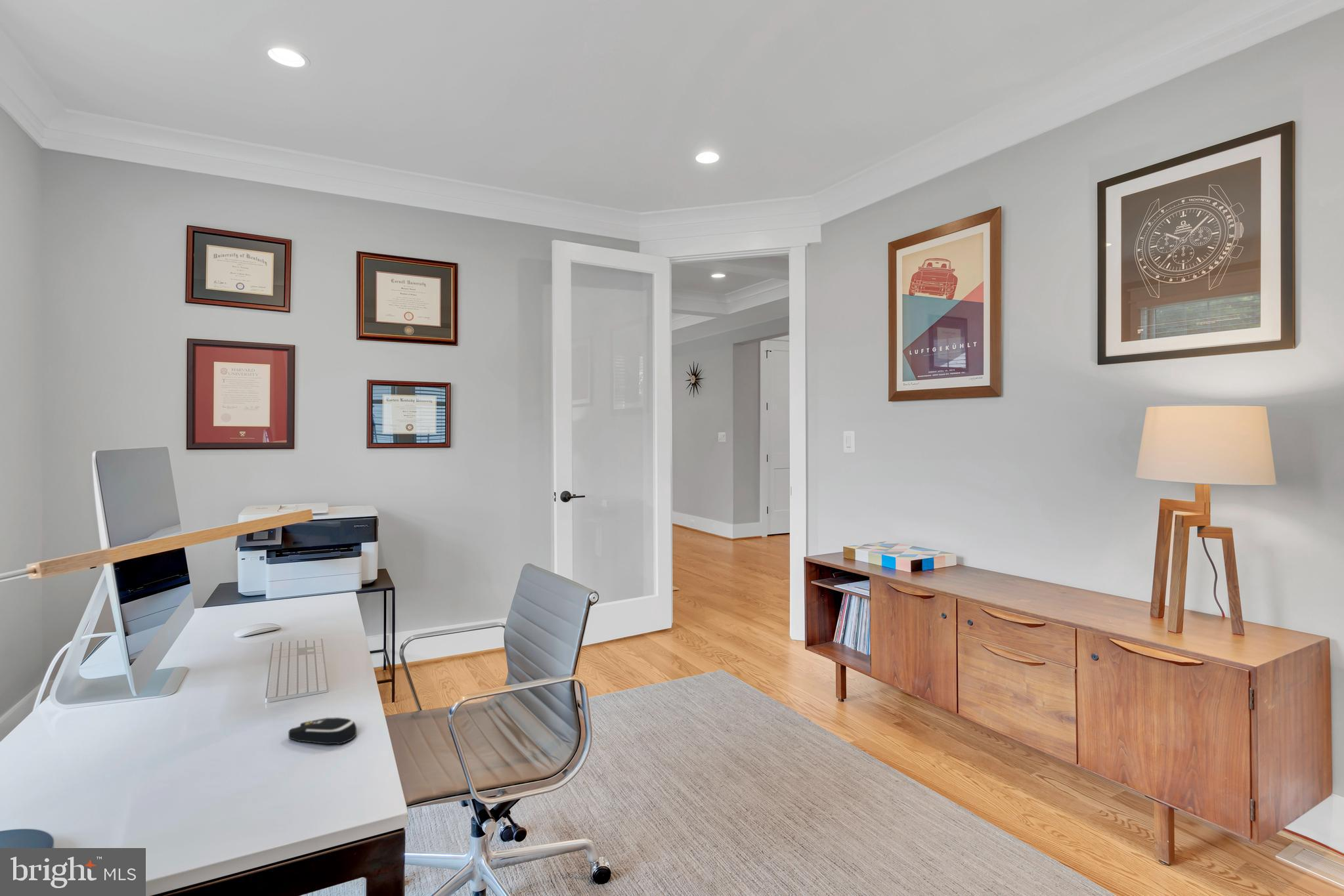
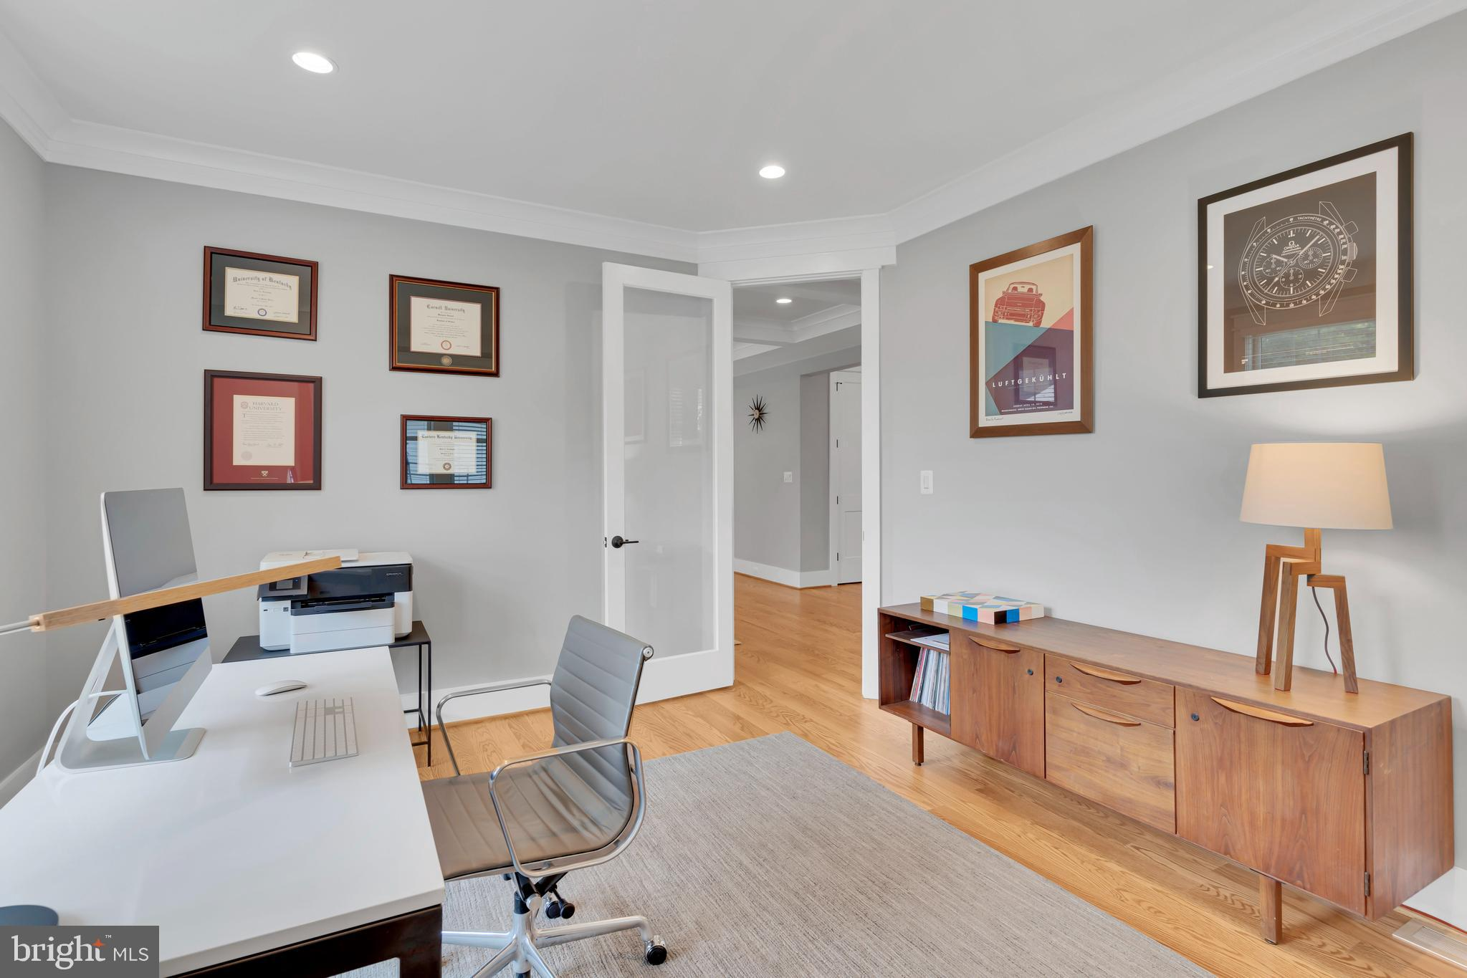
- computer mouse [288,717,357,745]
